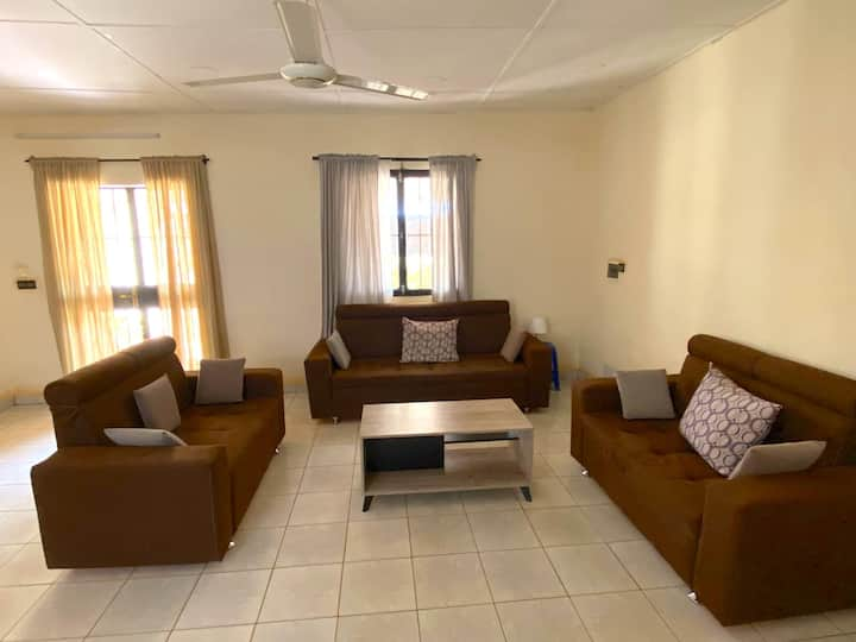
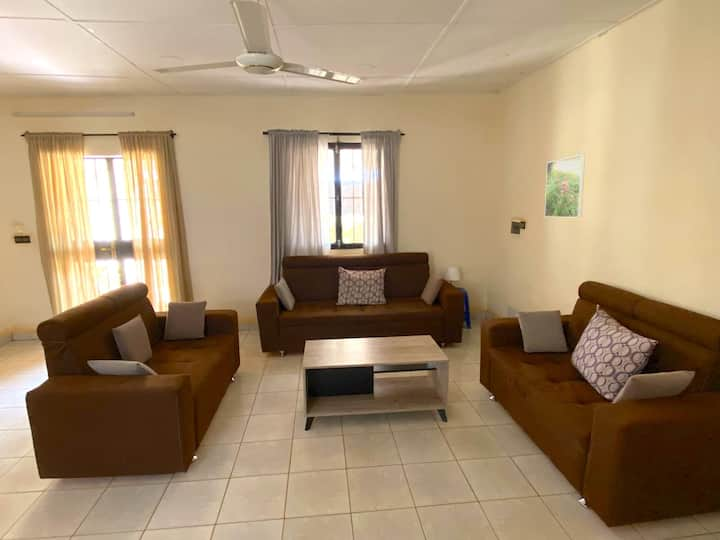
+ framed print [544,154,586,218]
